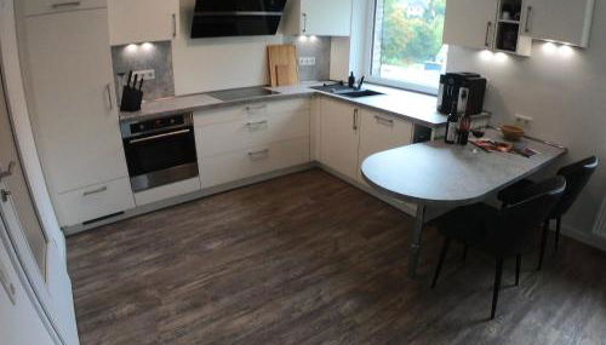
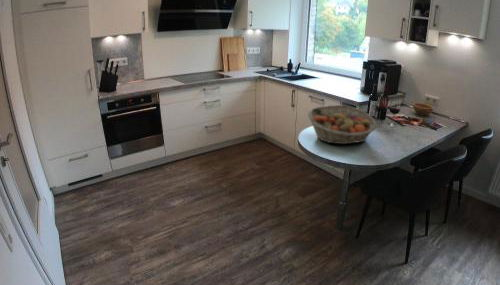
+ fruit basket [307,104,378,145]
